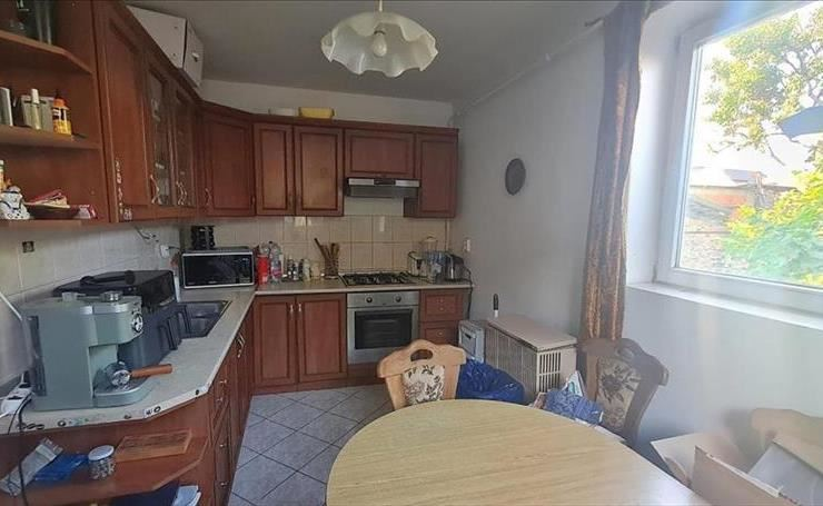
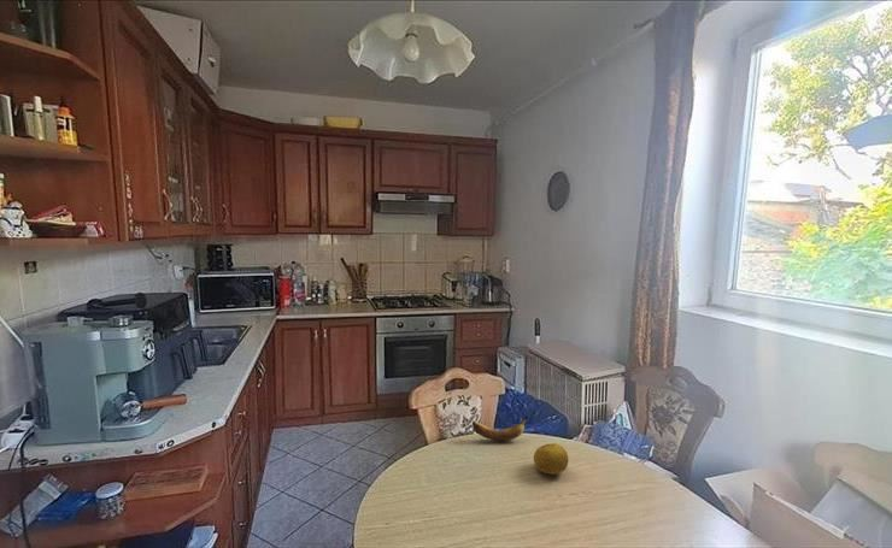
+ fruit [533,442,569,476]
+ banana [471,413,529,442]
